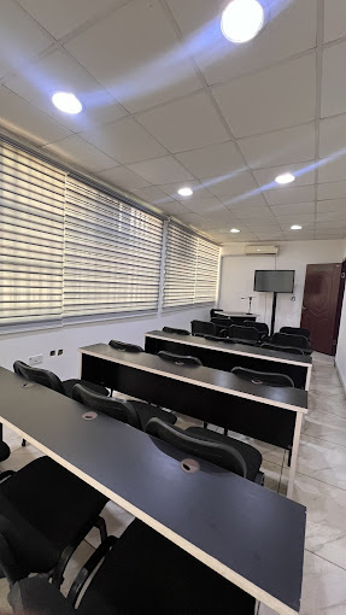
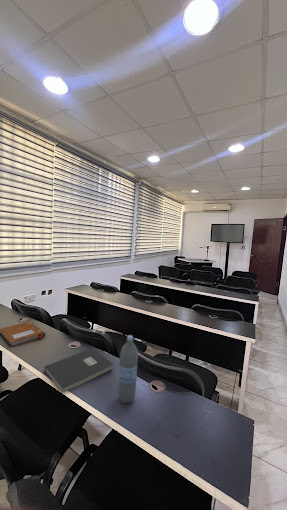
+ water bottle [117,334,139,404]
+ book [44,347,114,393]
+ notebook [0,320,46,348]
